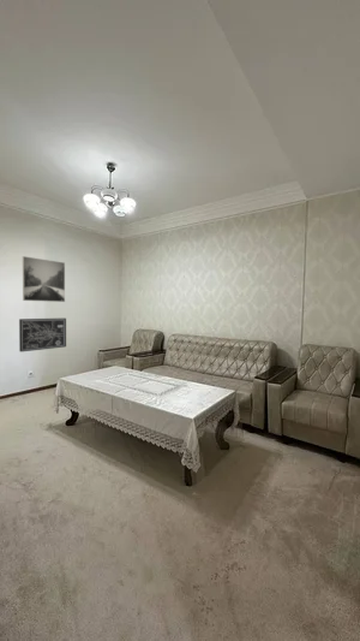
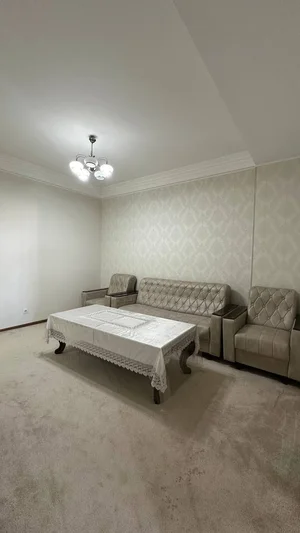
- wall art [18,317,67,354]
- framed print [22,255,66,303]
